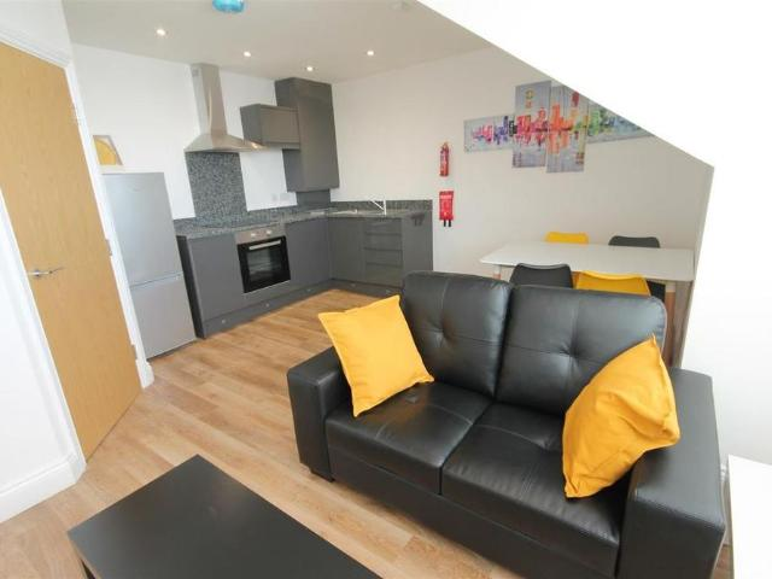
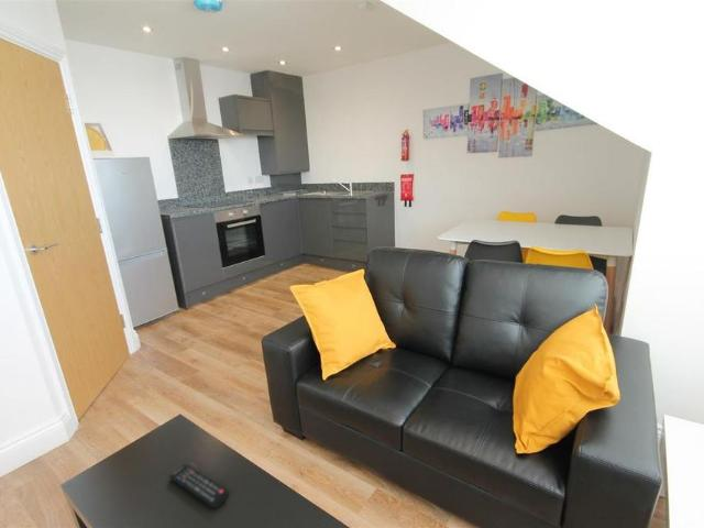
+ remote control [168,463,230,509]
